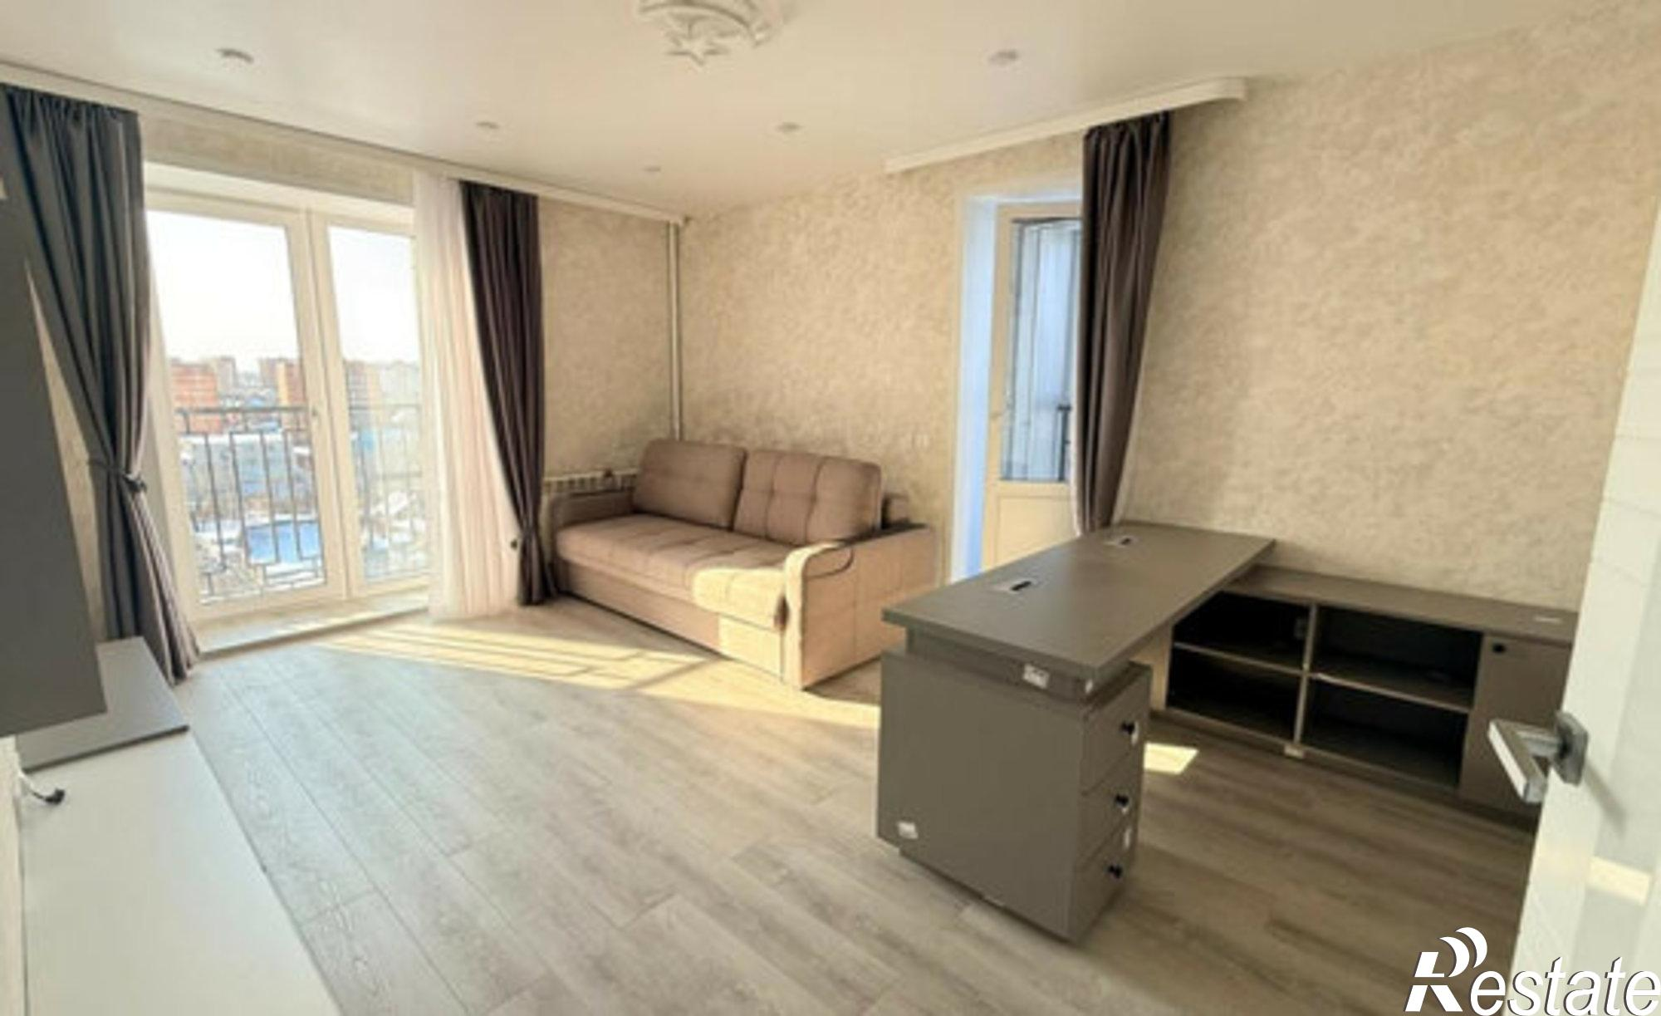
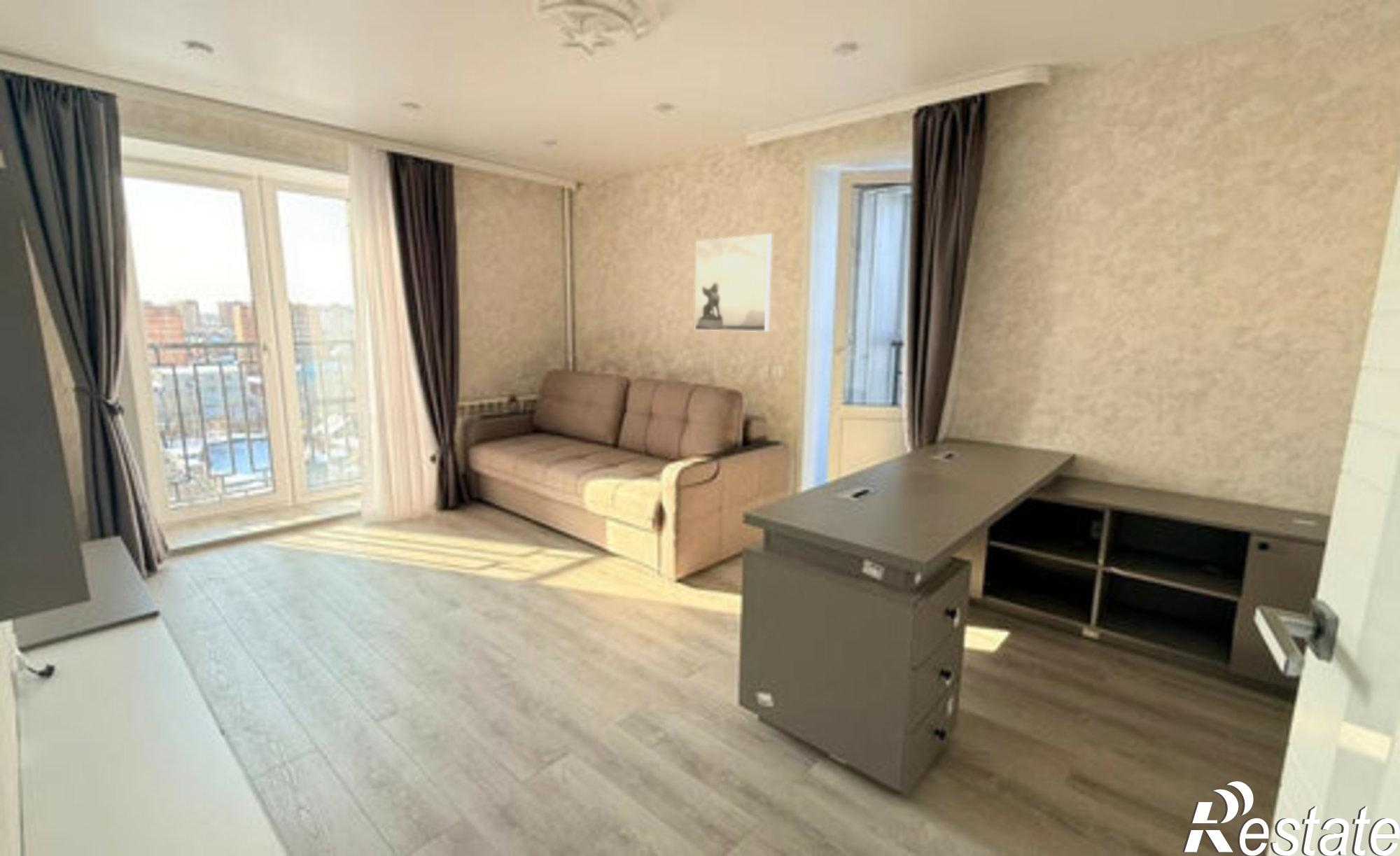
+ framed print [694,232,773,332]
